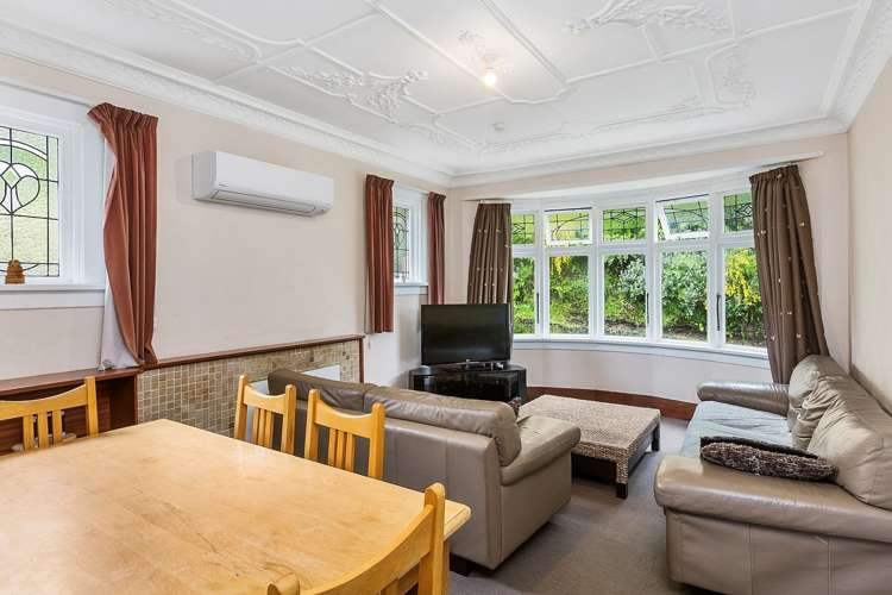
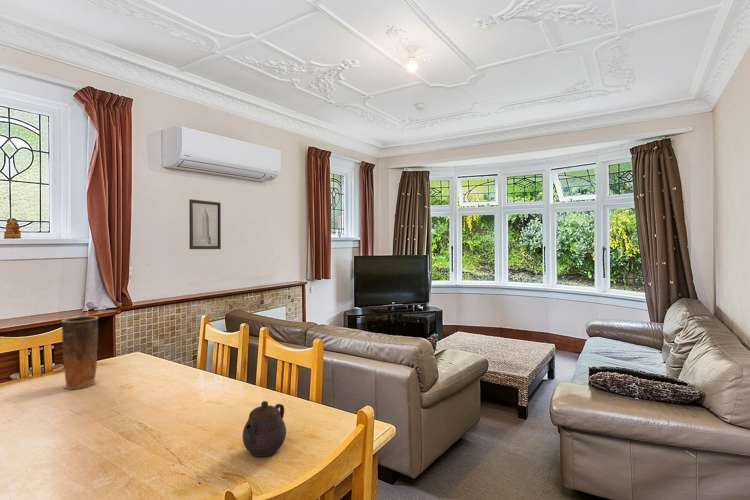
+ wall art [188,198,222,250]
+ teapot [242,400,287,458]
+ vase [60,315,99,390]
